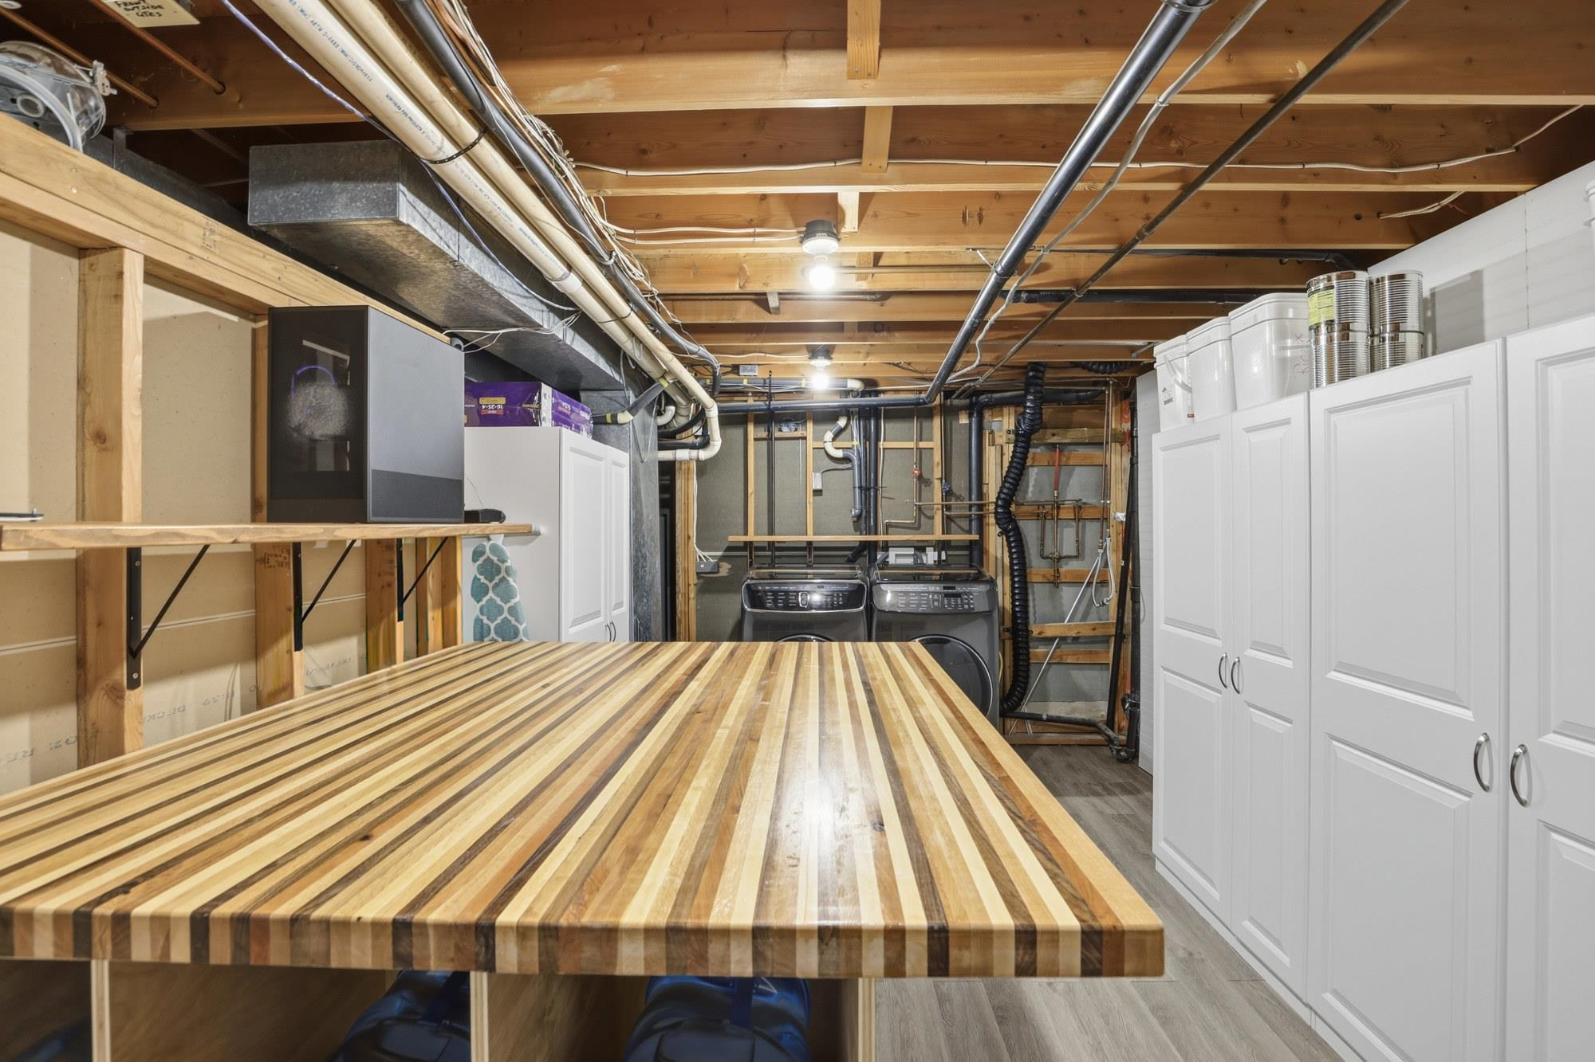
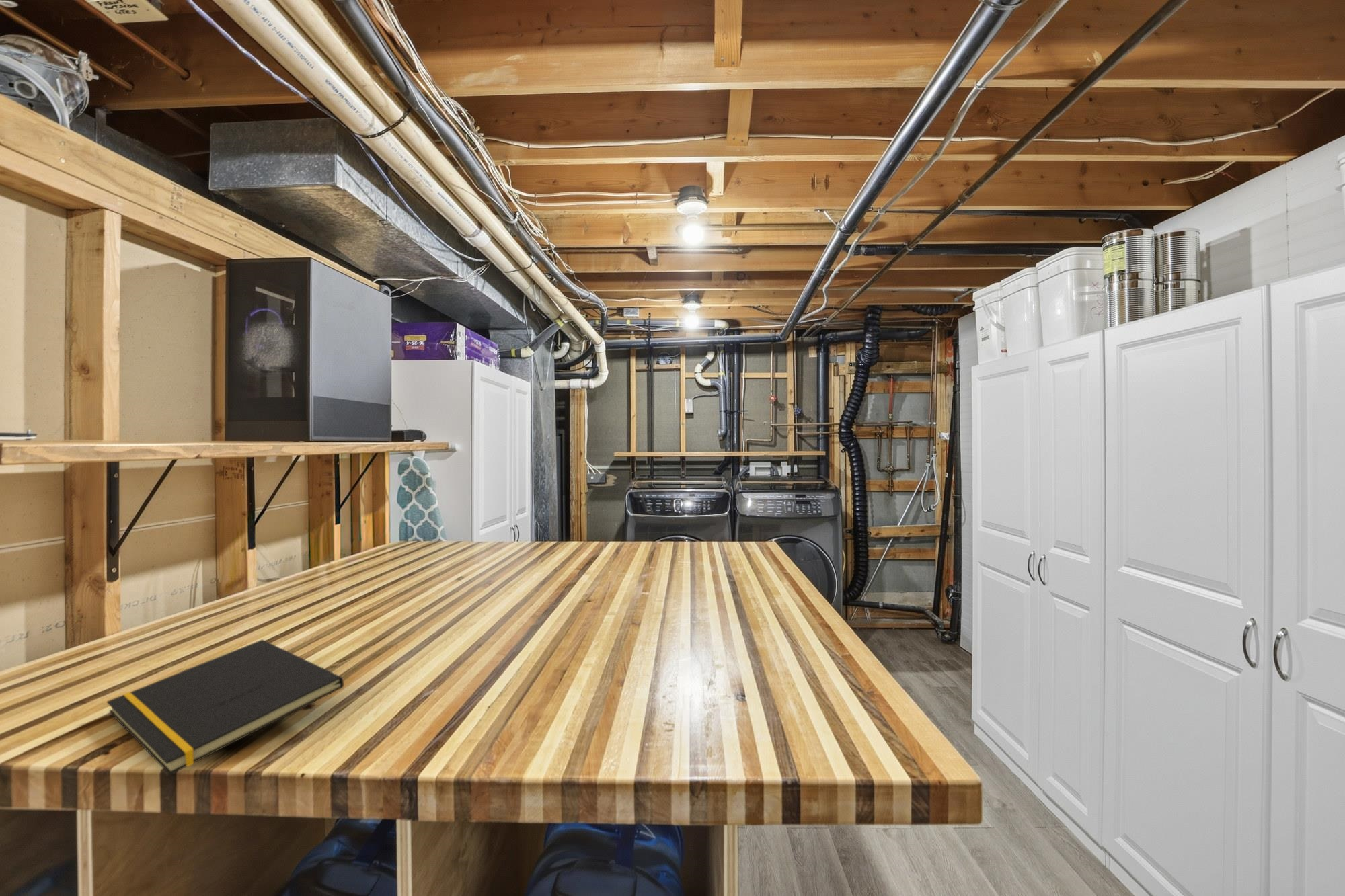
+ notepad [106,639,344,776]
